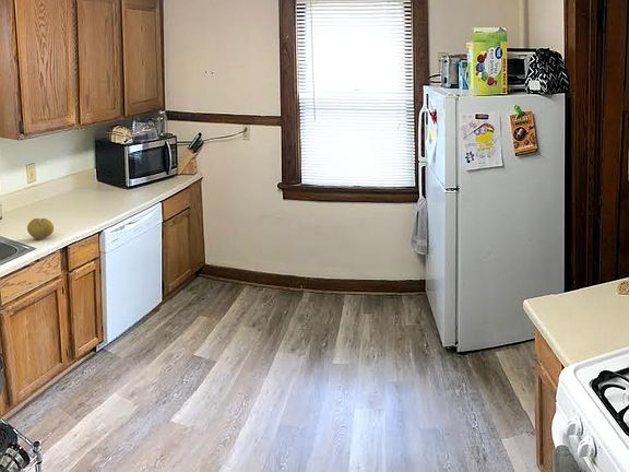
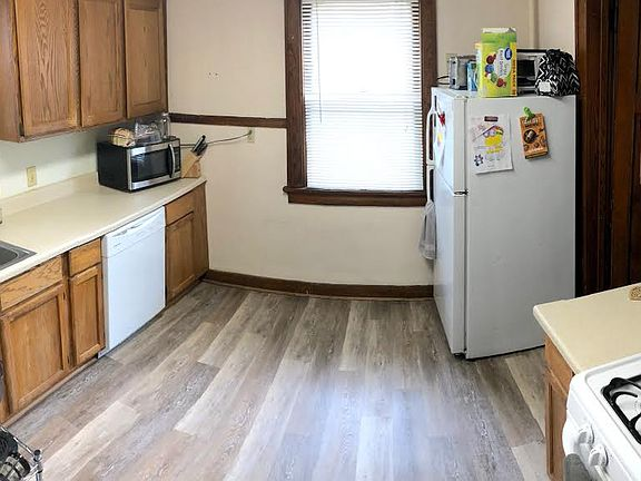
- fruit [26,217,55,240]
